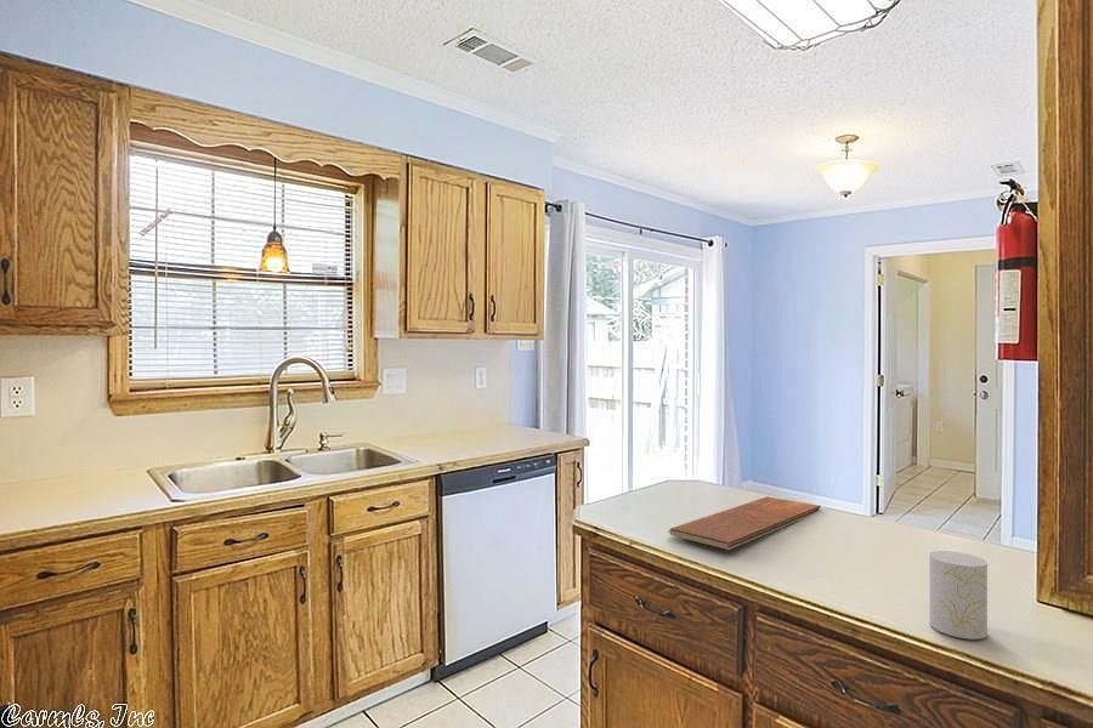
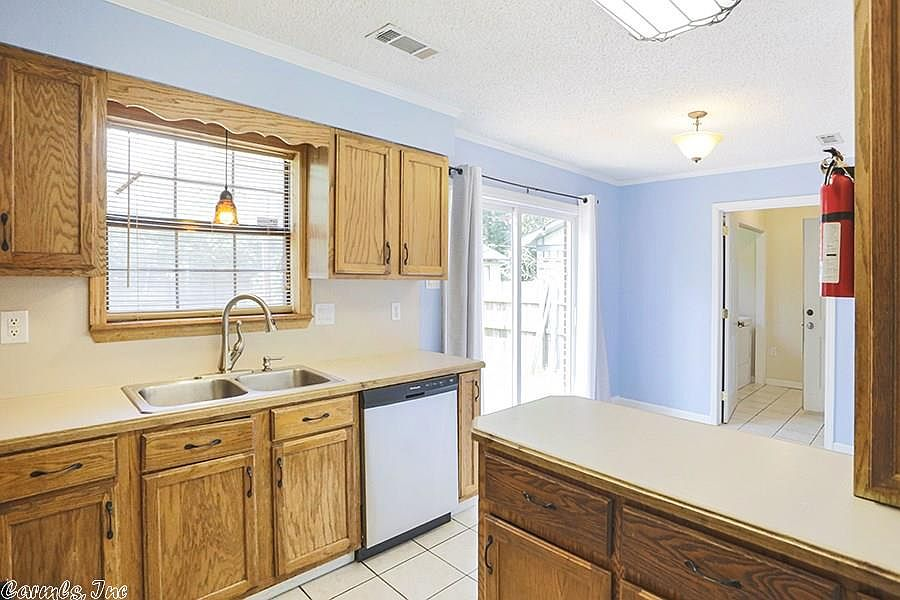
- chopping board [668,495,821,551]
- cup [928,550,989,641]
